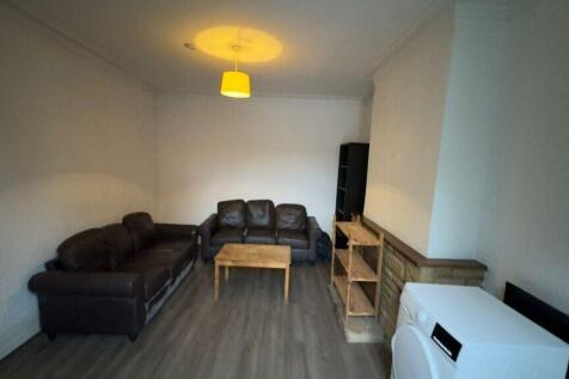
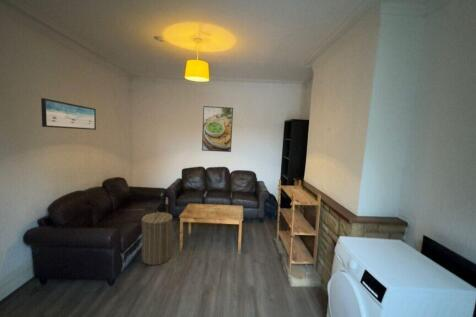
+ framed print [201,105,234,153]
+ laundry hamper [141,210,174,266]
+ wall art [40,97,97,131]
